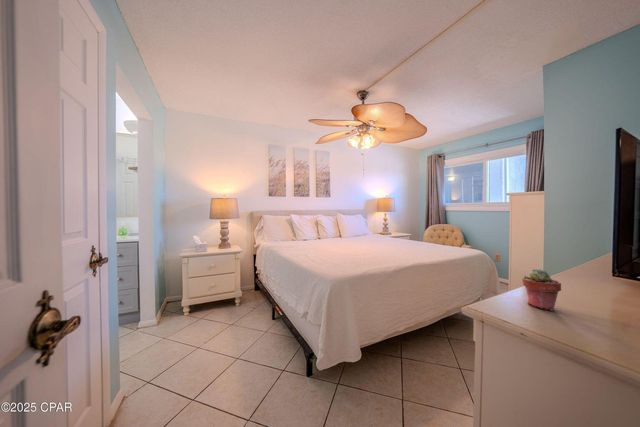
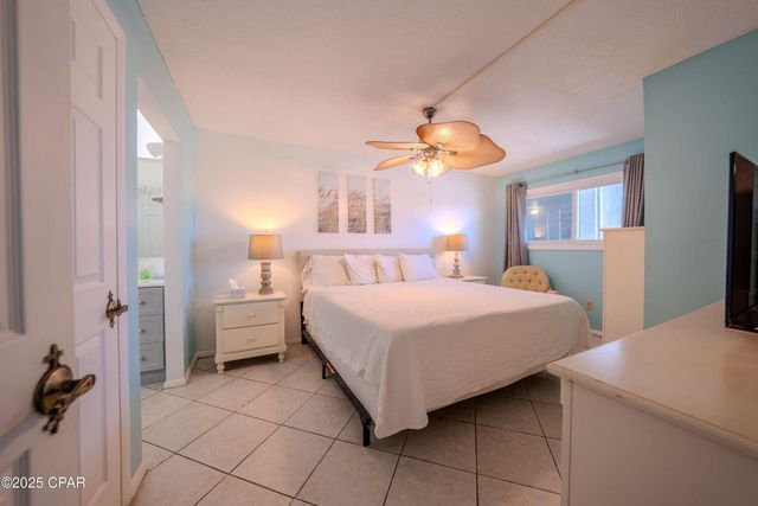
- potted succulent [521,268,562,312]
